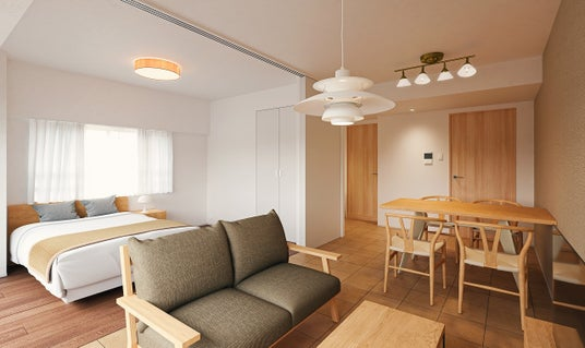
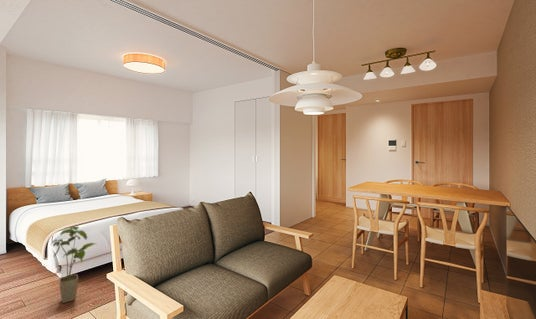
+ house plant [50,225,96,304]
